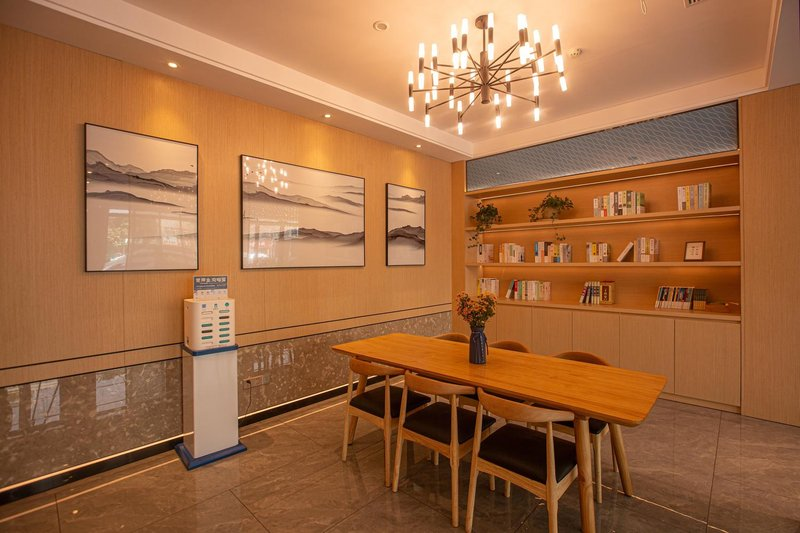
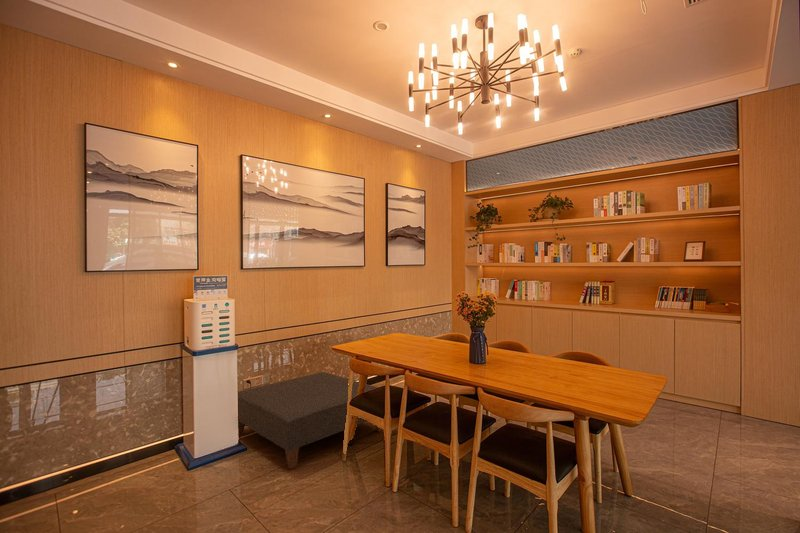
+ ottoman [237,371,383,470]
